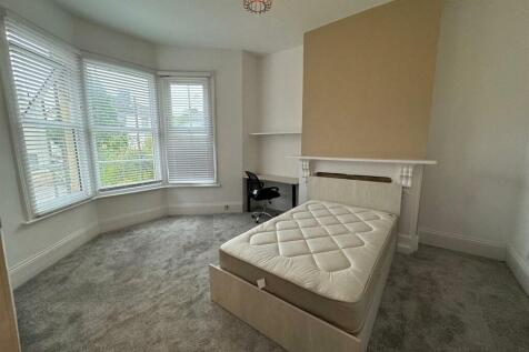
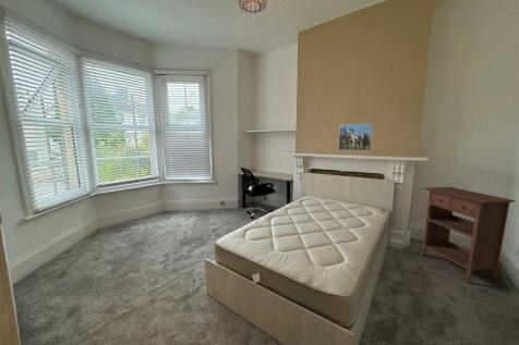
+ nightstand [421,186,517,284]
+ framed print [337,122,374,152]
